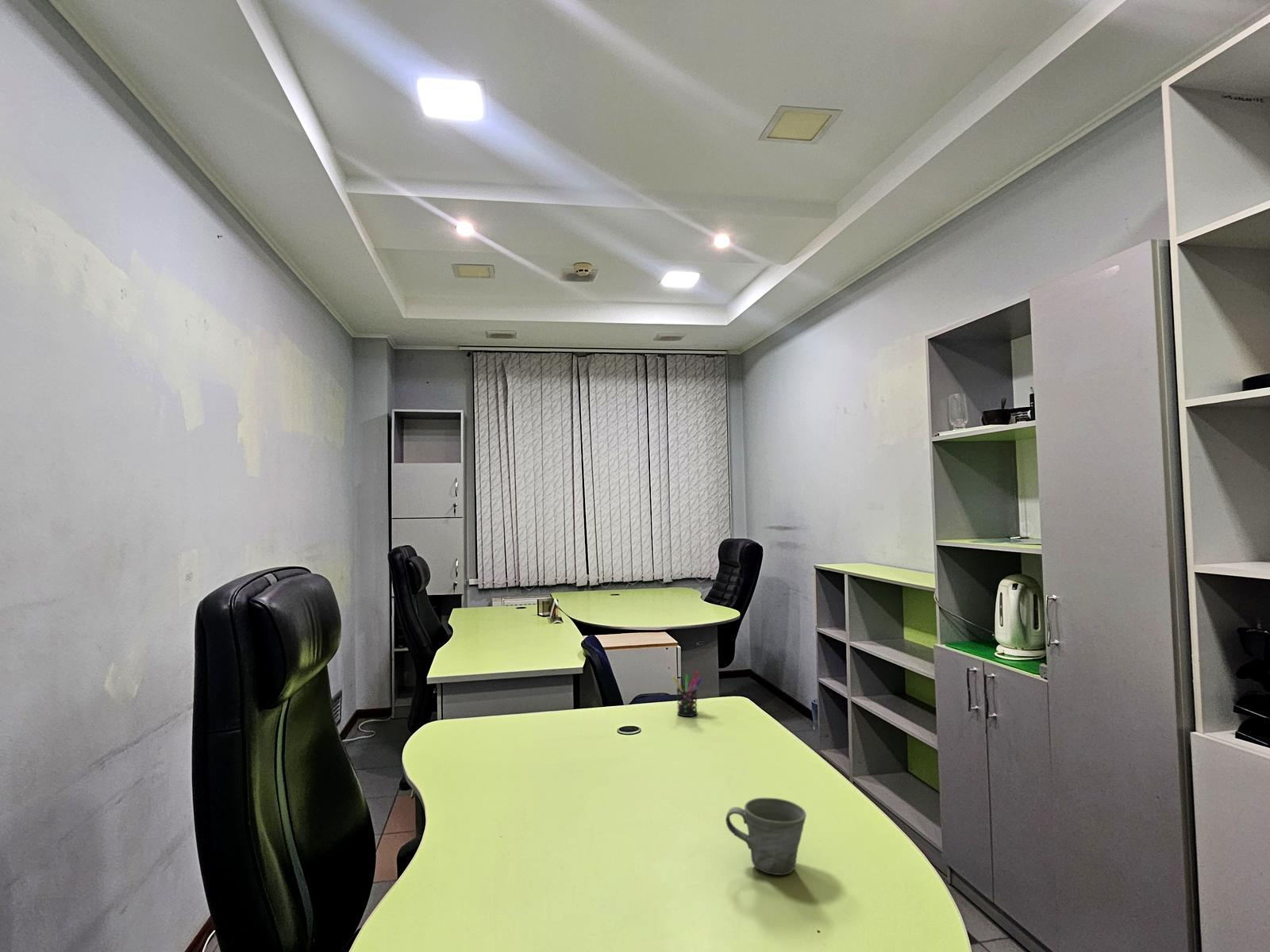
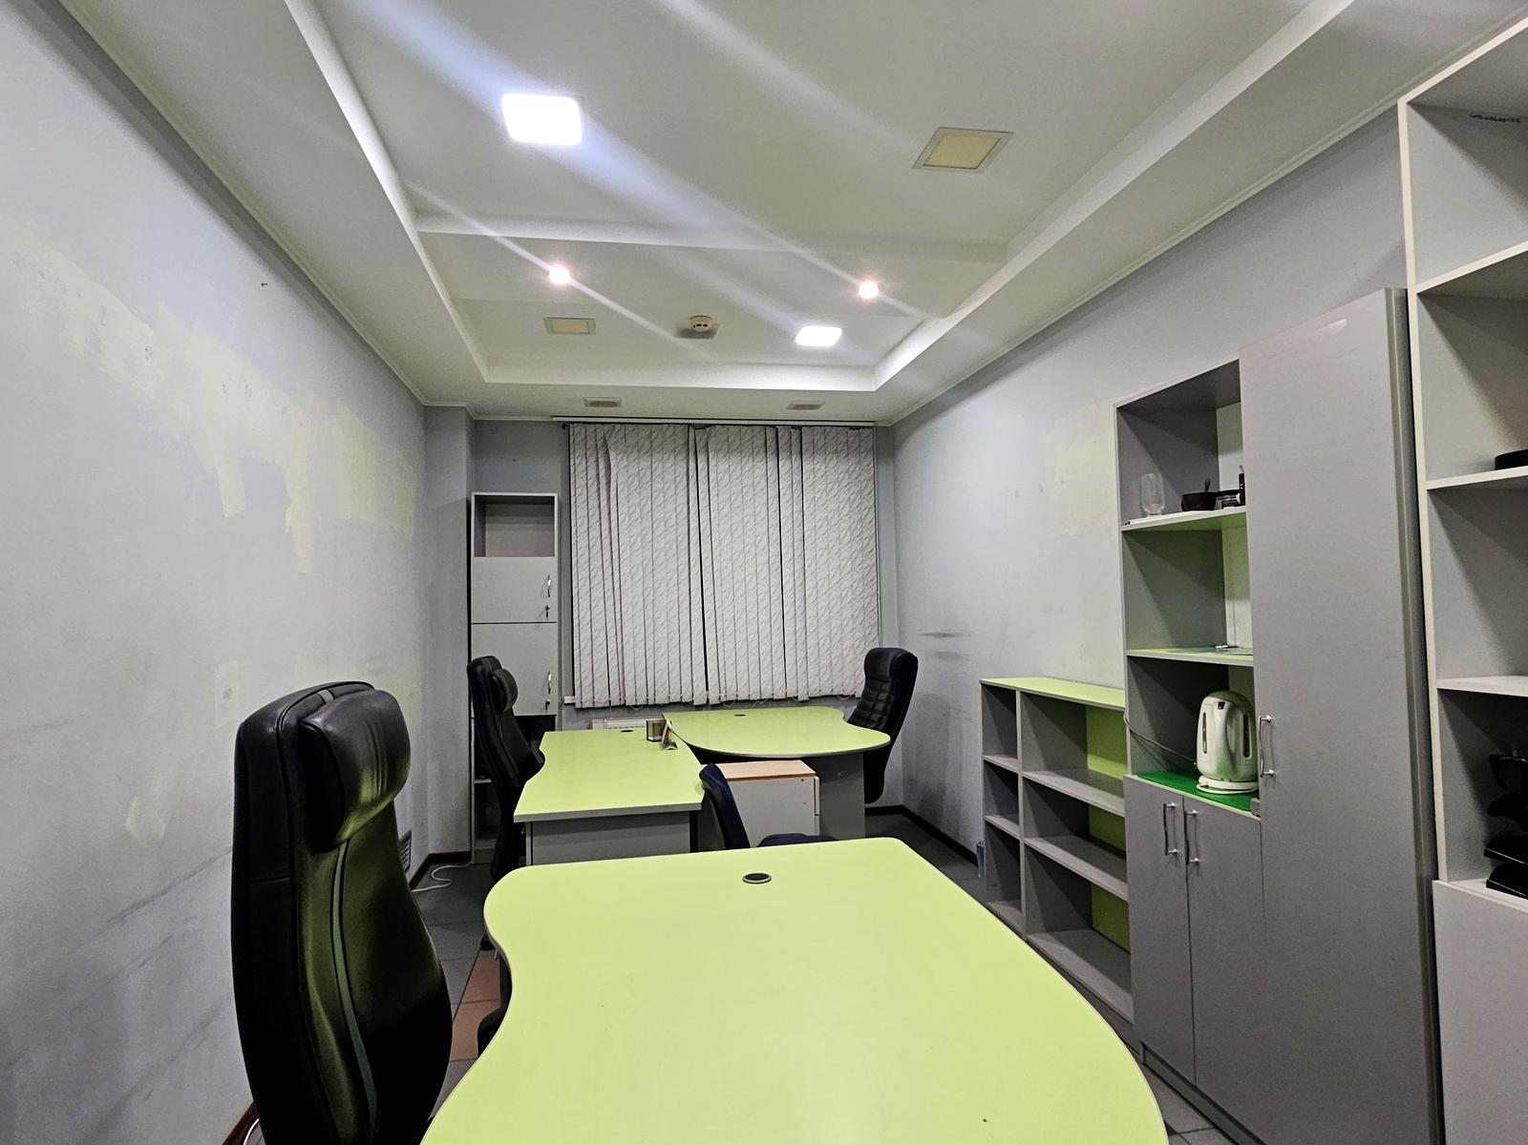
- pen holder [672,670,702,717]
- mug [725,797,807,876]
